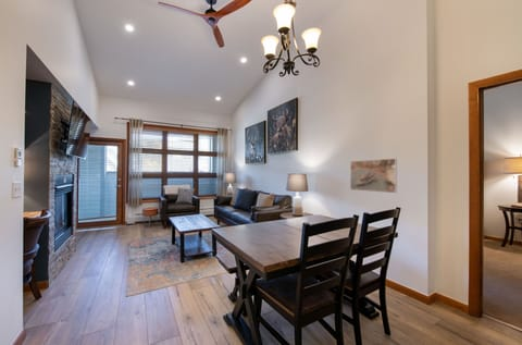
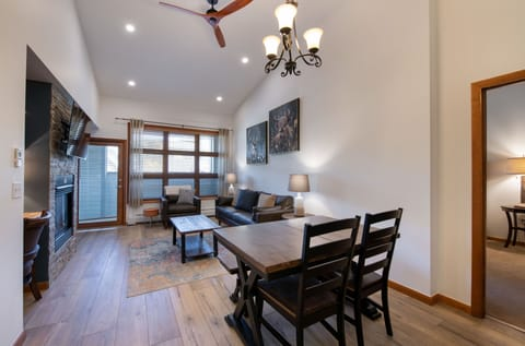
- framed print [349,158,398,194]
